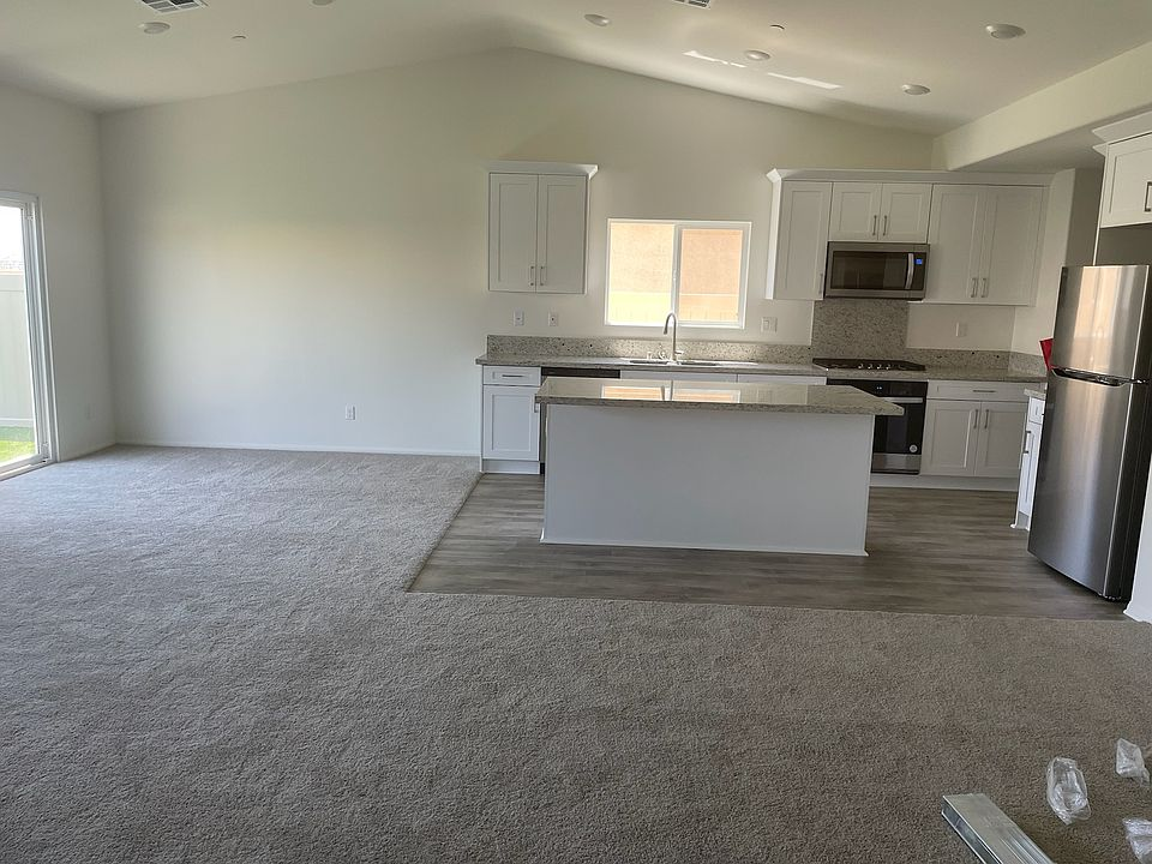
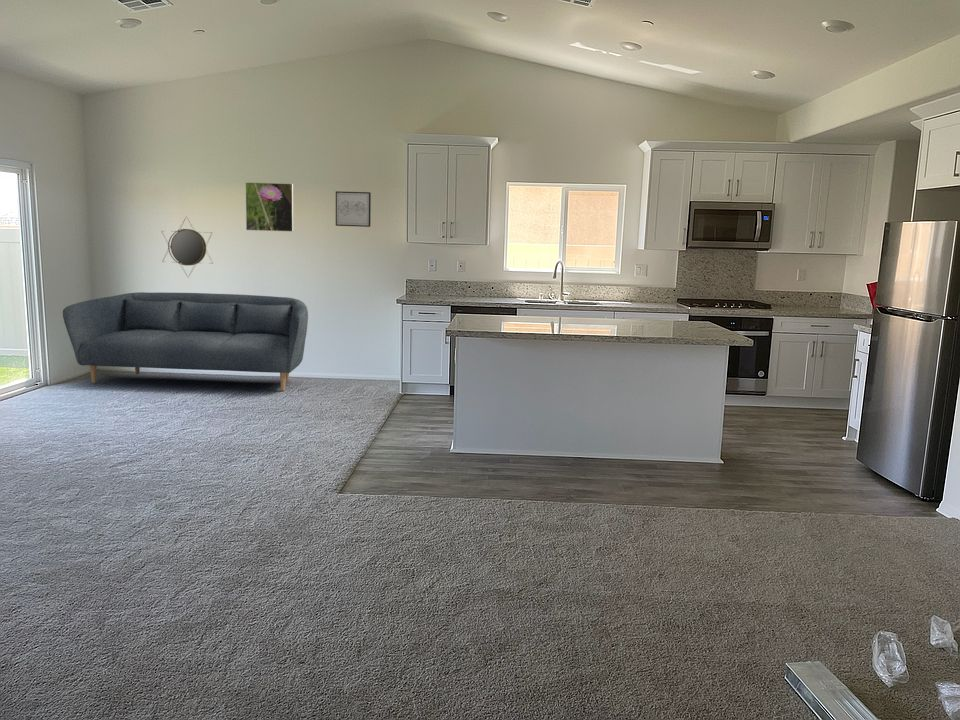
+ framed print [244,181,294,233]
+ home mirror [160,217,214,278]
+ wall art [335,190,372,228]
+ sofa [62,291,309,392]
